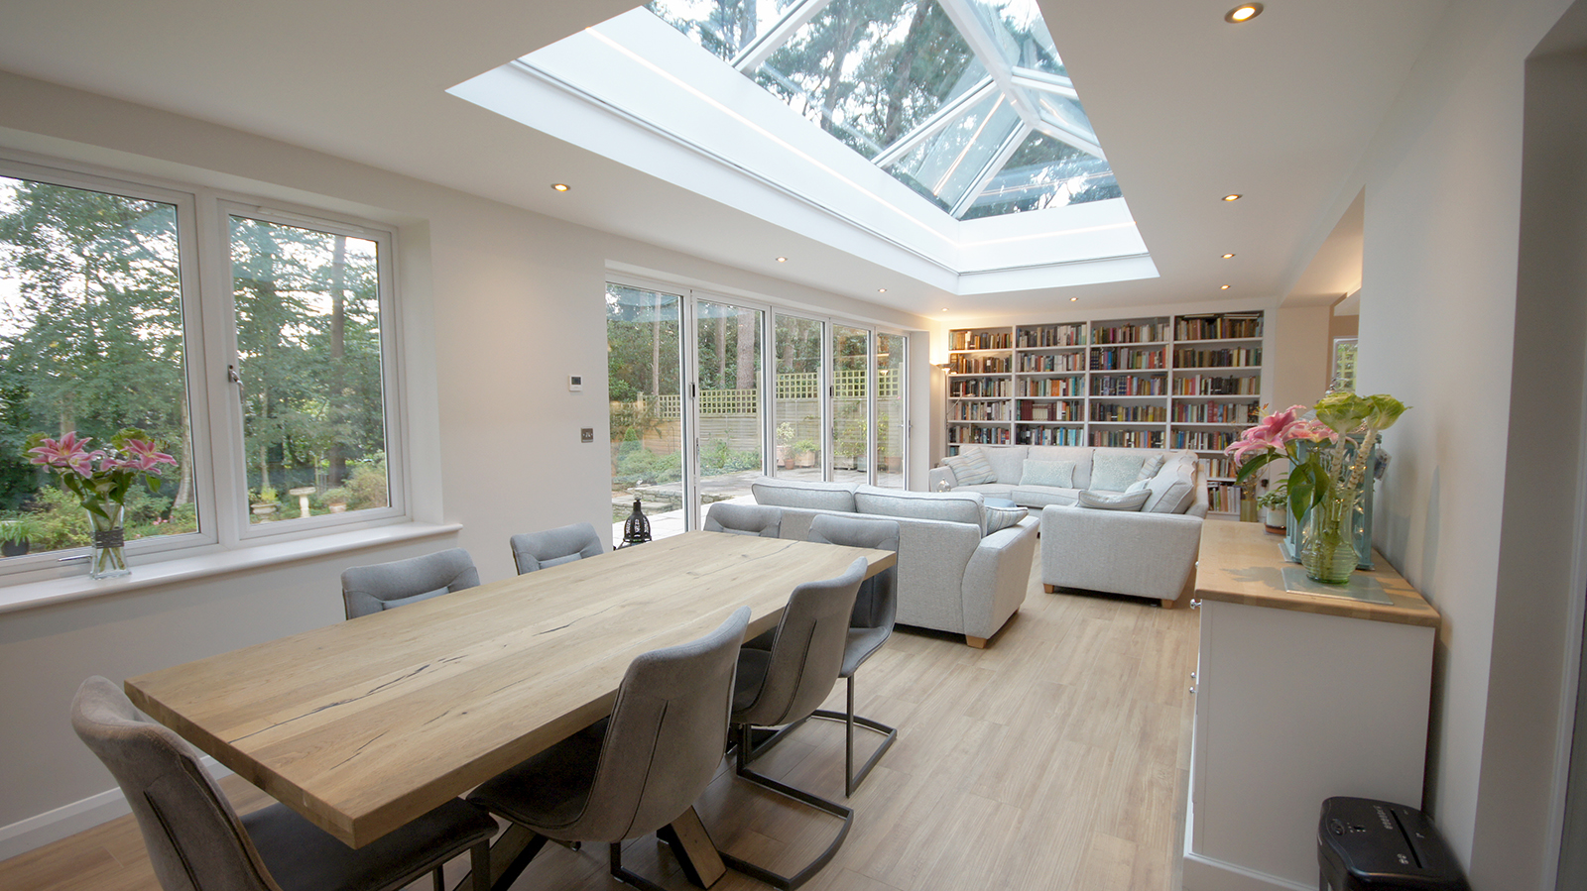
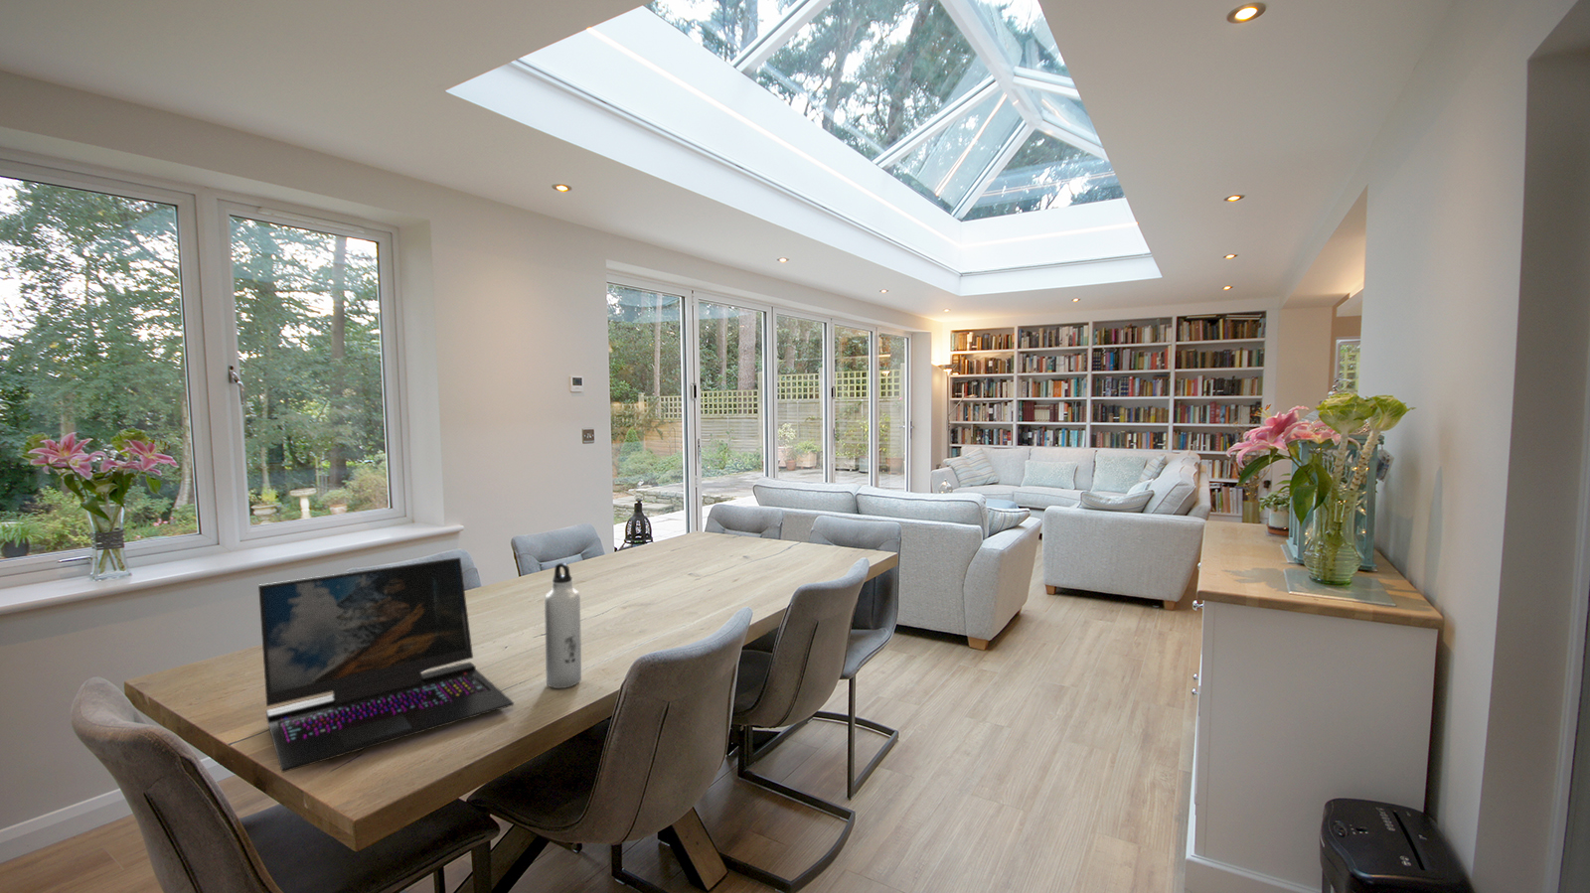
+ water bottle [544,562,582,689]
+ laptop [258,557,514,774]
